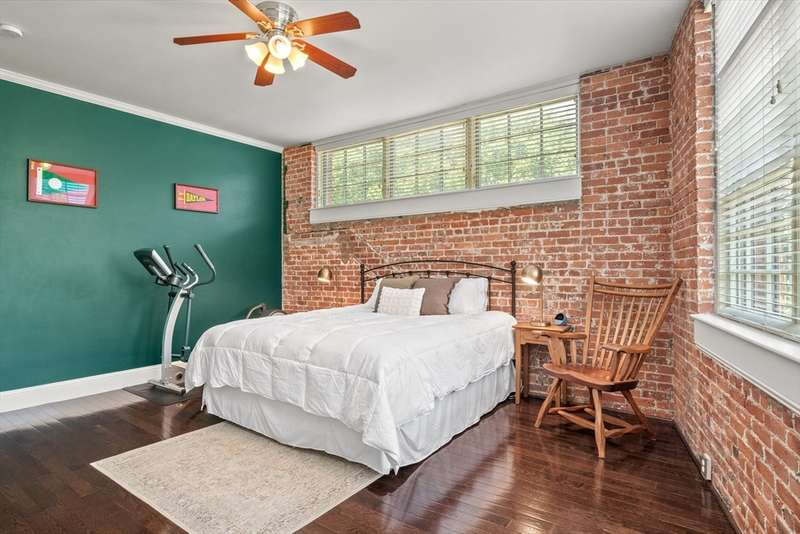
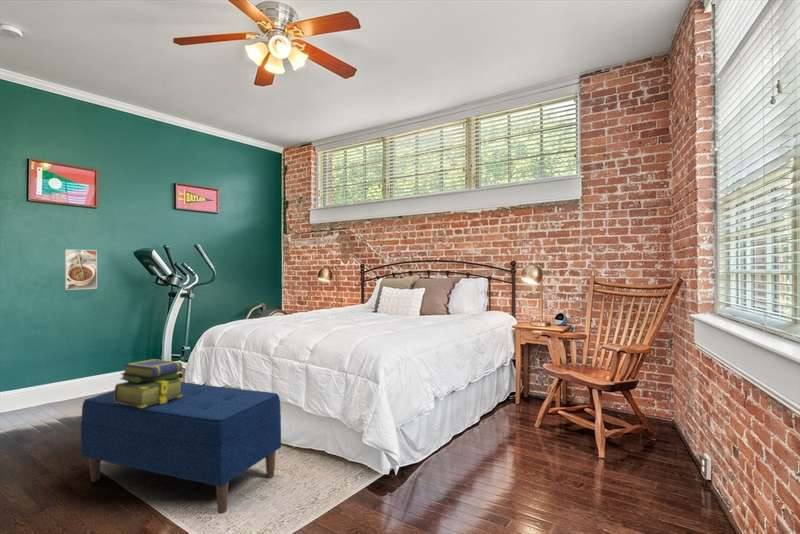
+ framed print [64,249,98,291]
+ bench [80,381,282,515]
+ stack of books [113,358,185,408]
